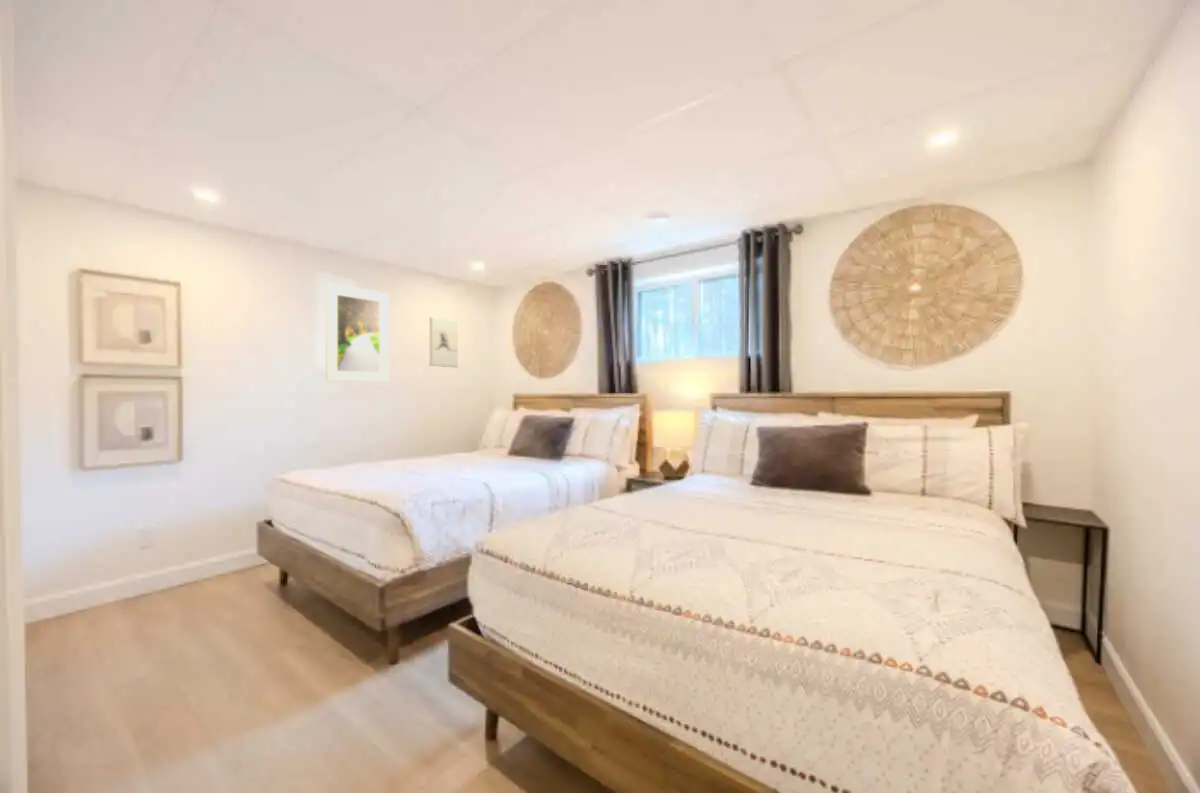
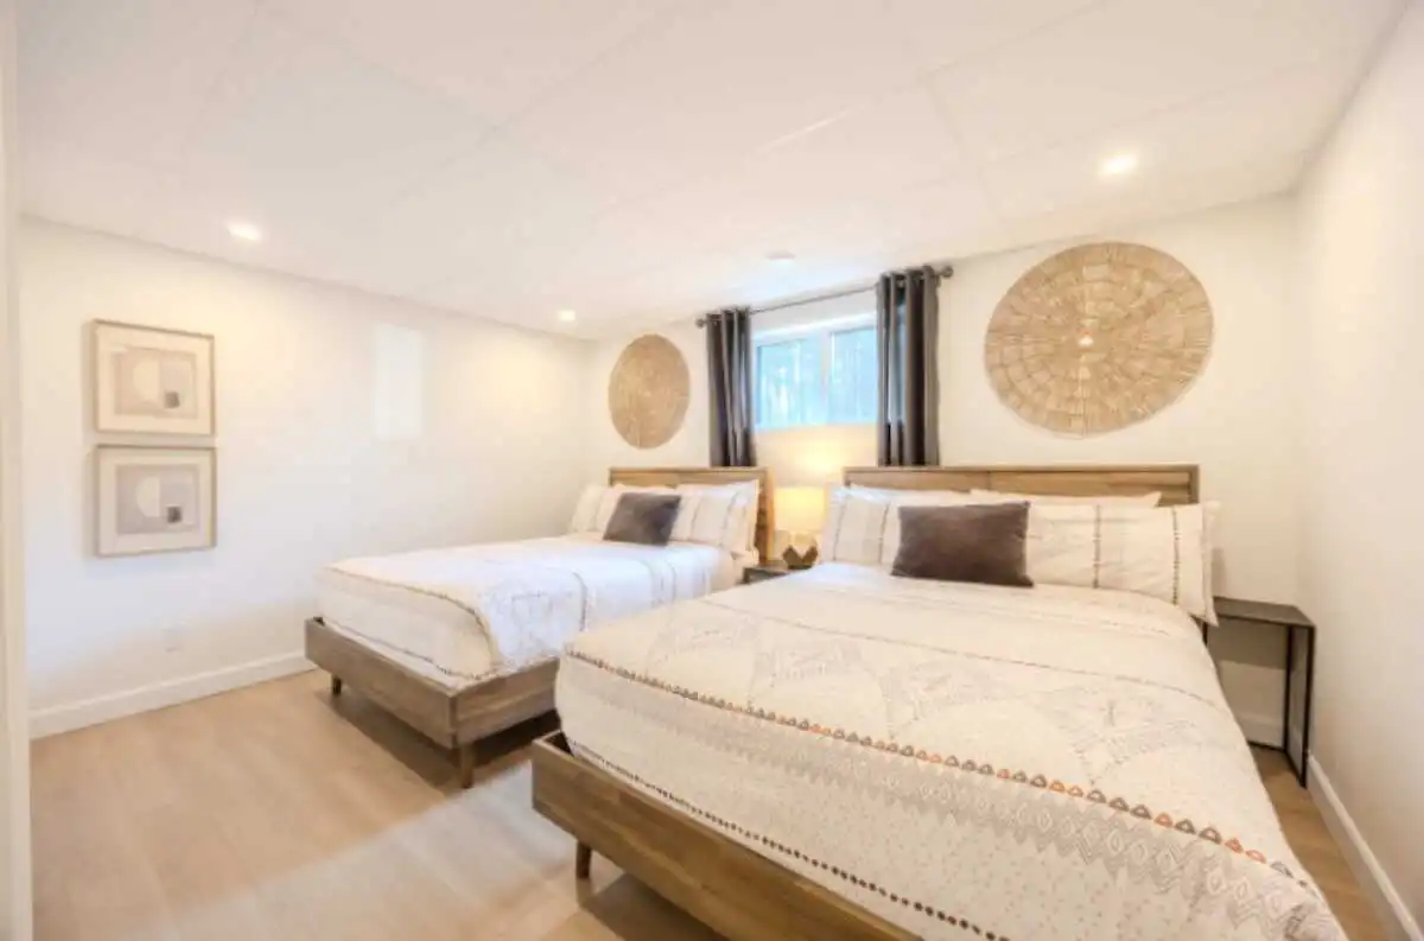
- wall sculpture [428,316,459,368]
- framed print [325,282,390,383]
